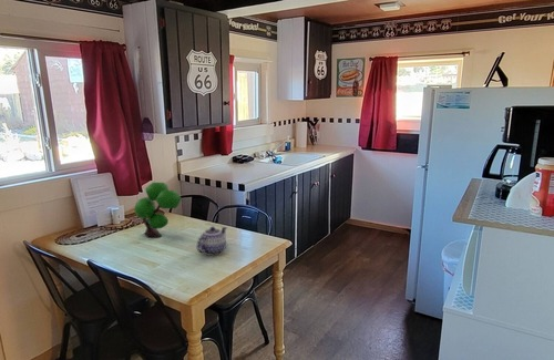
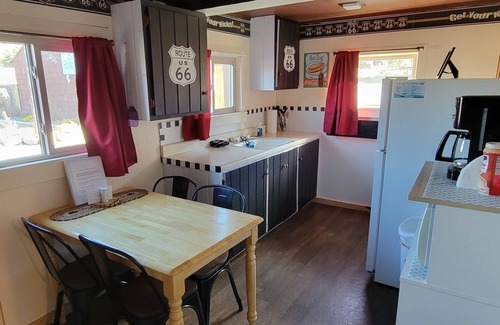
- teapot [195,226,228,256]
- plant [133,182,183,238]
